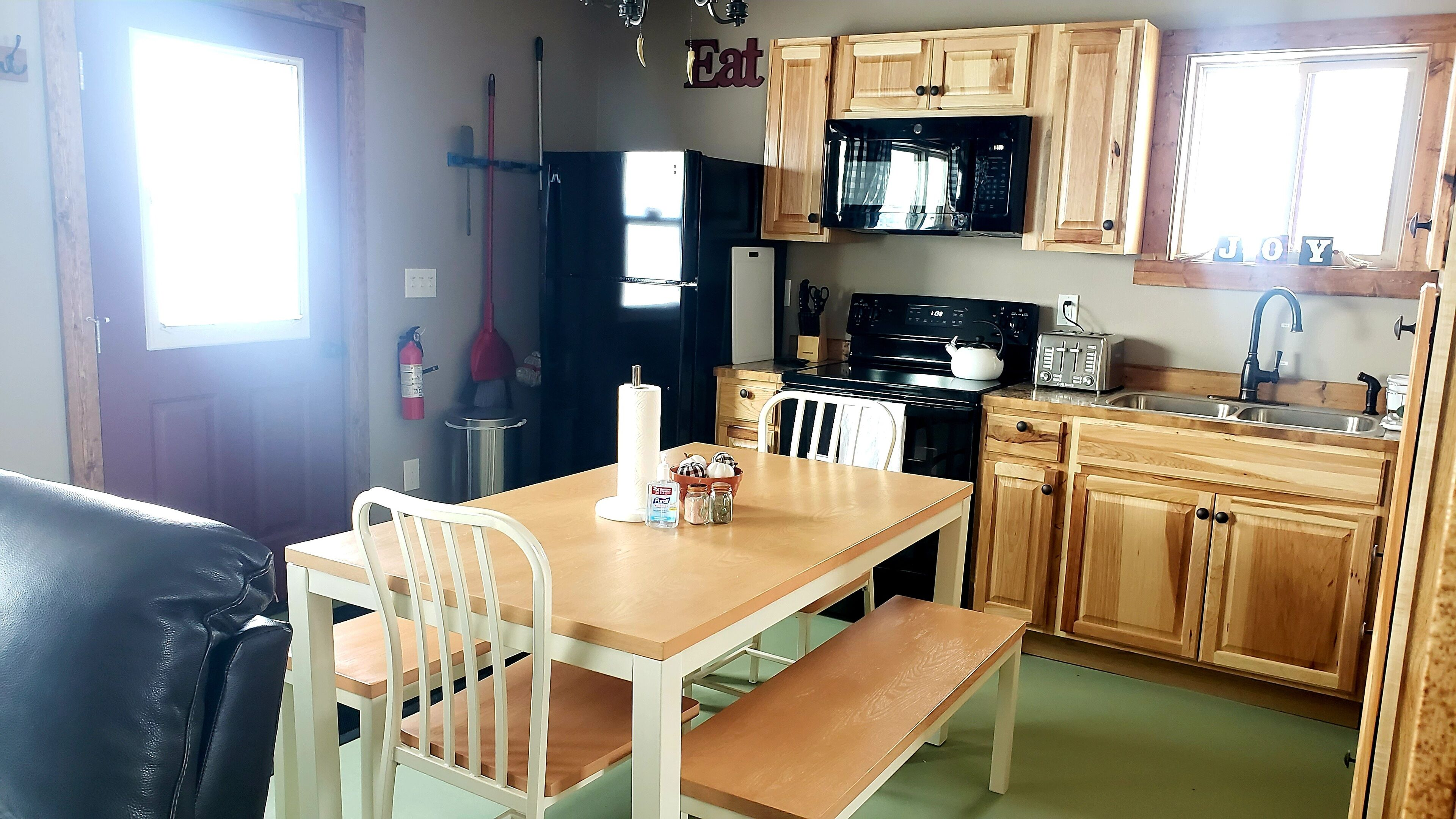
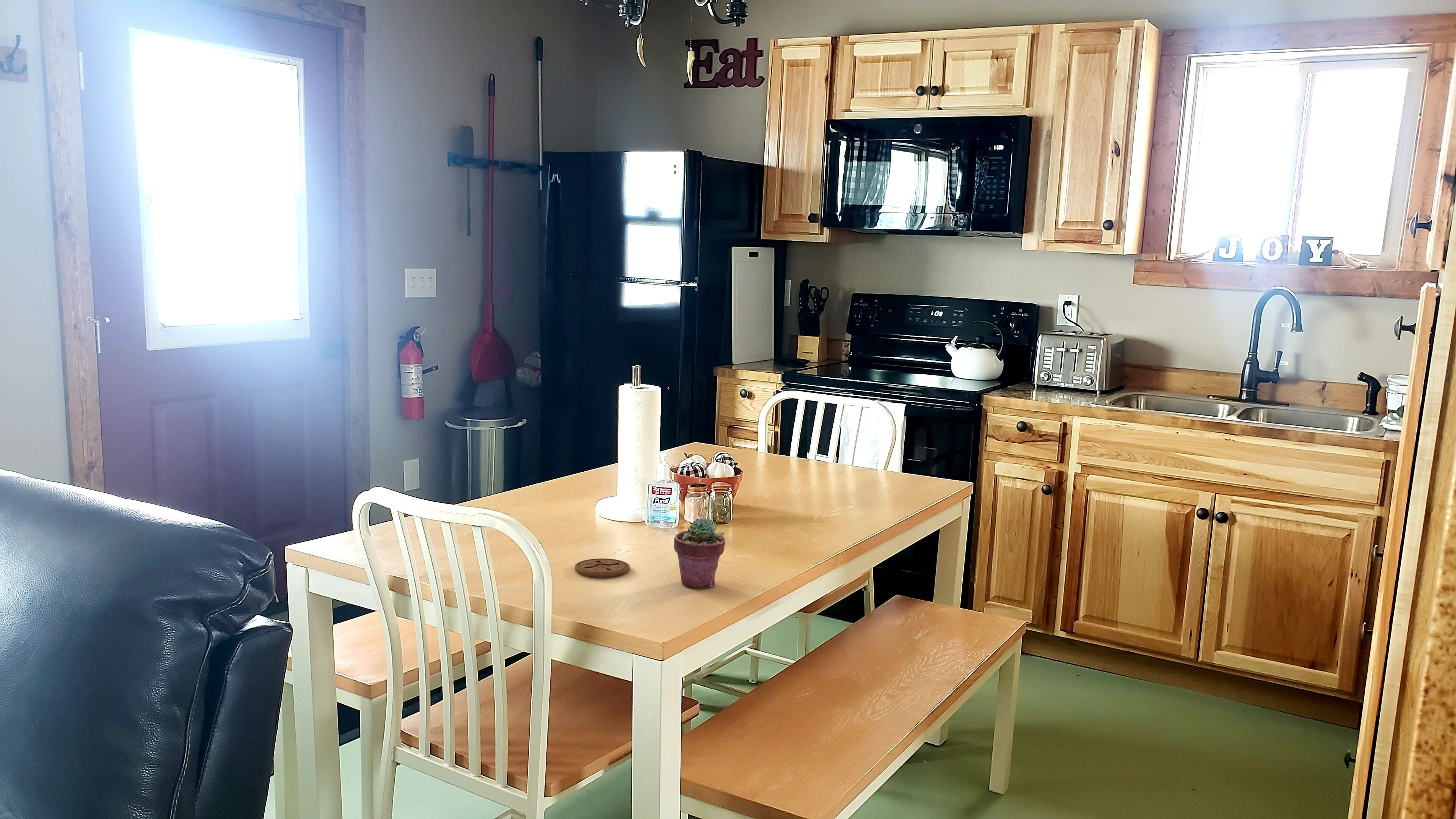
+ coaster [574,558,630,577]
+ potted succulent [674,517,725,589]
